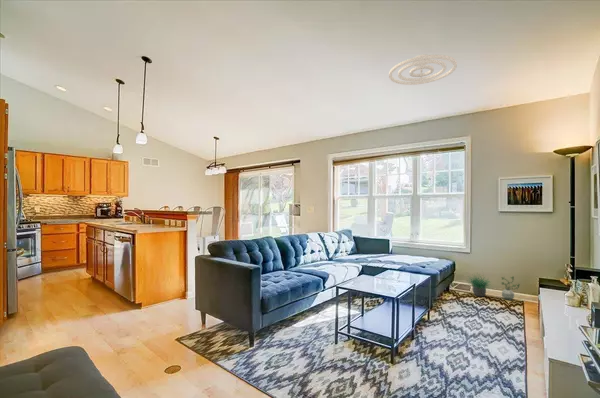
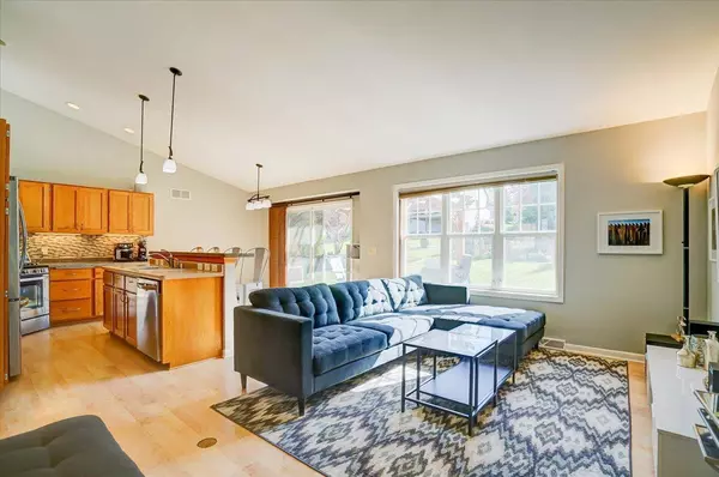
- potted plant [500,275,521,301]
- potted plant [465,269,494,298]
- ceiling light fixture [388,53,458,86]
